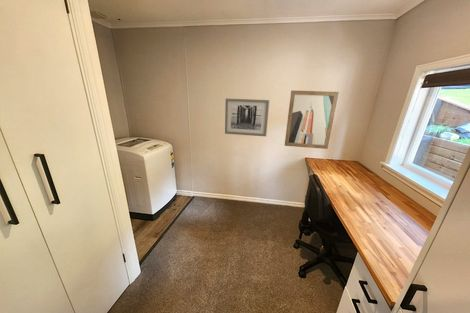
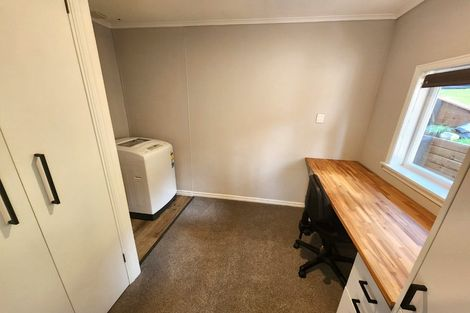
- wall art [284,90,340,150]
- wall art [224,97,270,137]
